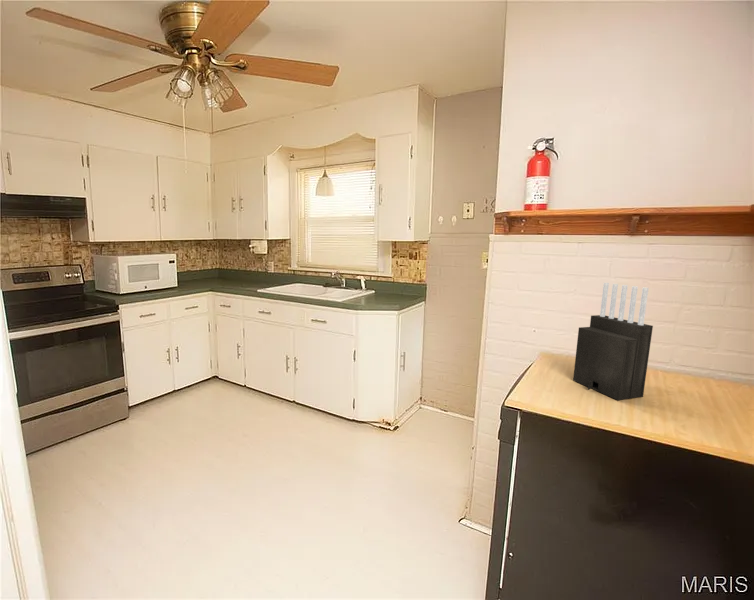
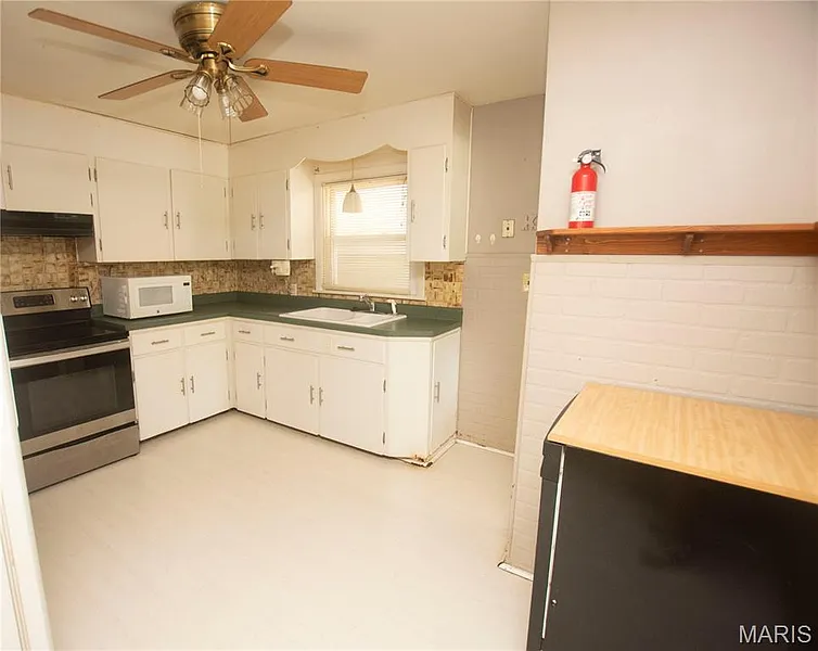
- knife block [572,282,654,401]
